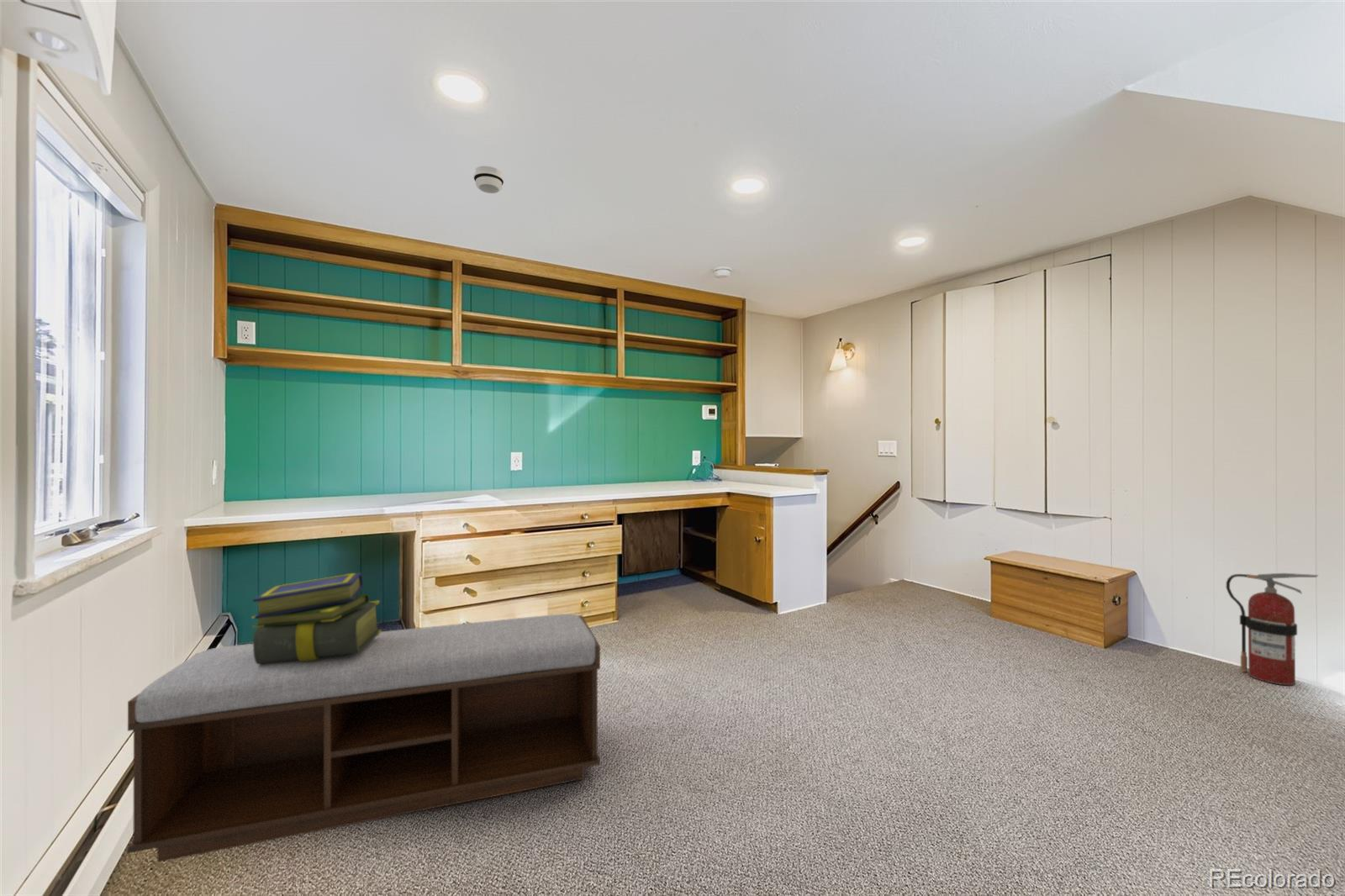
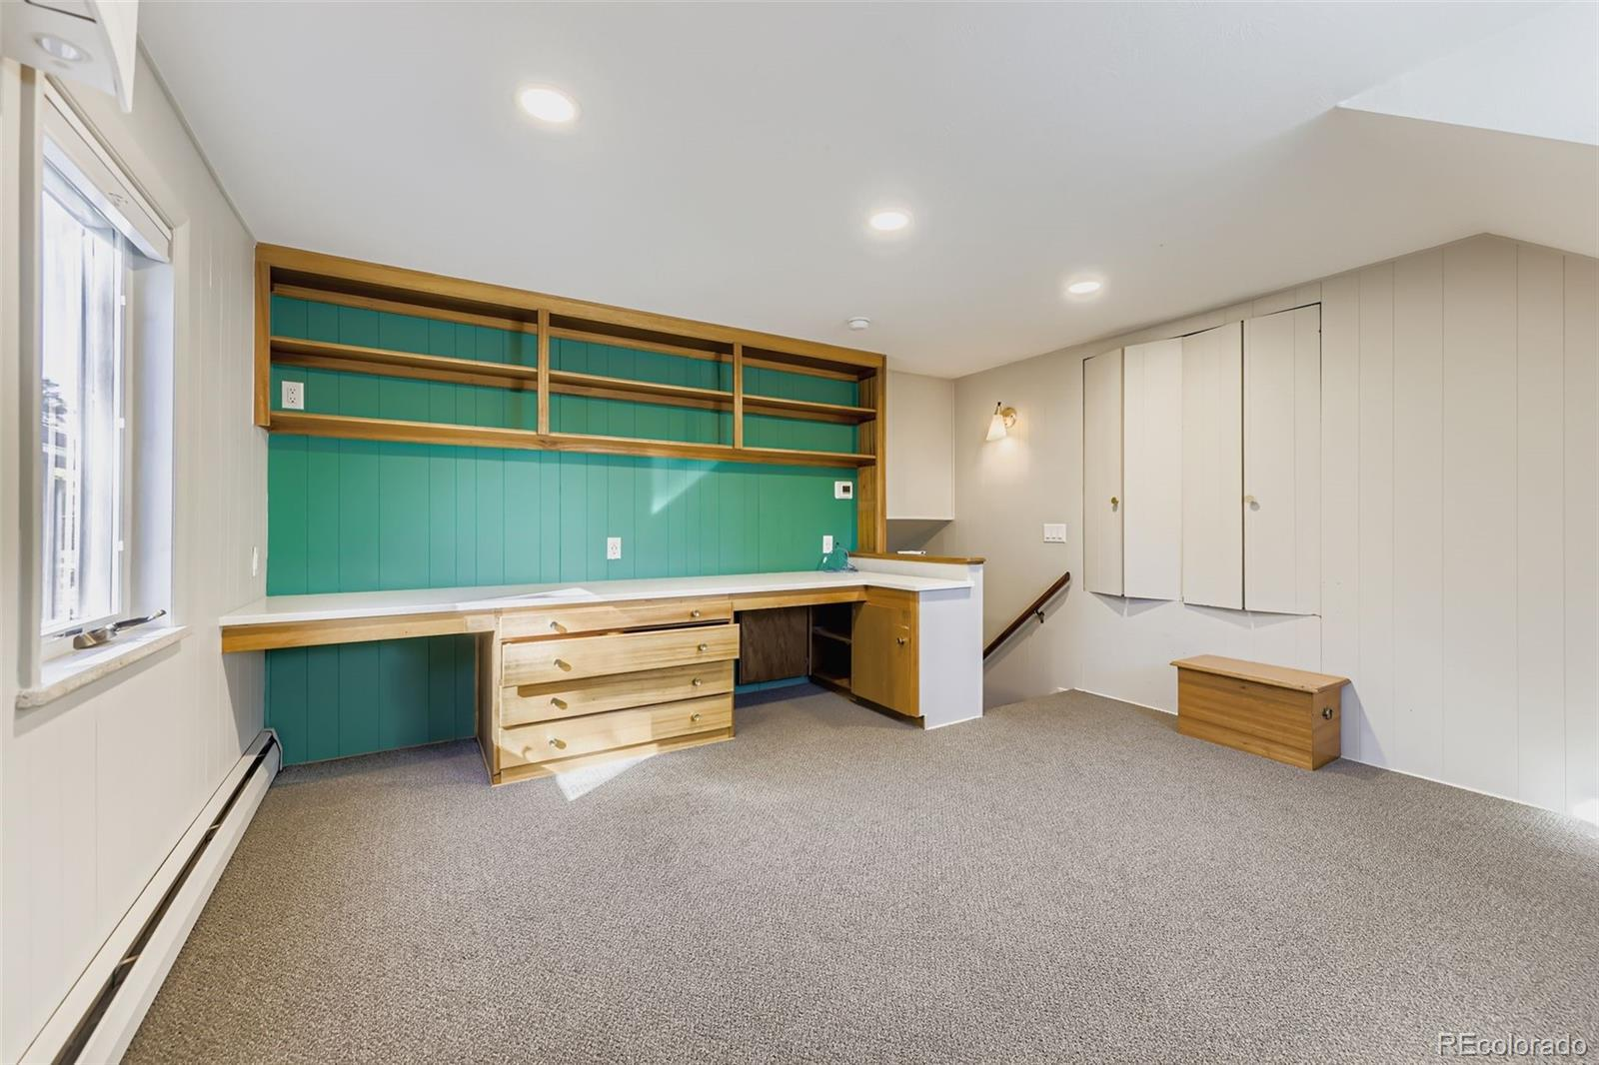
- fire extinguisher [1226,572,1319,686]
- stack of books [251,572,382,664]
- bench [126,613,601,863]
- smoke detector [473,166,504,194]
